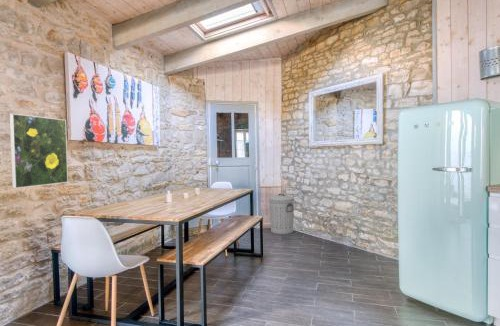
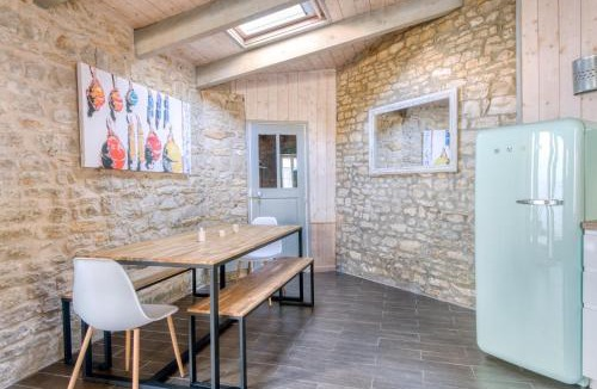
- trash can [268,193,295,235]
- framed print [9,113,69,189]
